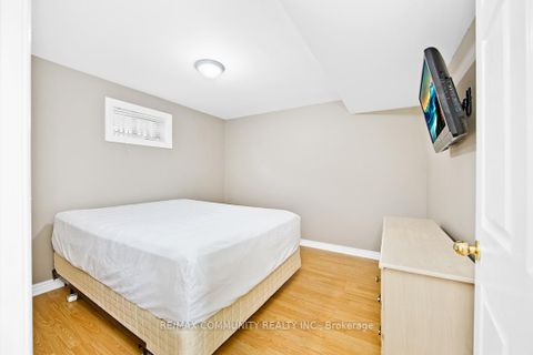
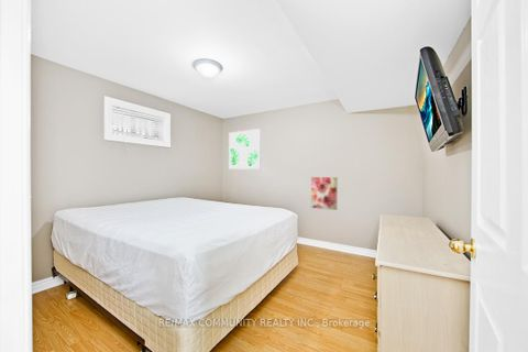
+ wall art [310,176,338,211]
+ wall art [228,128,262,170]
